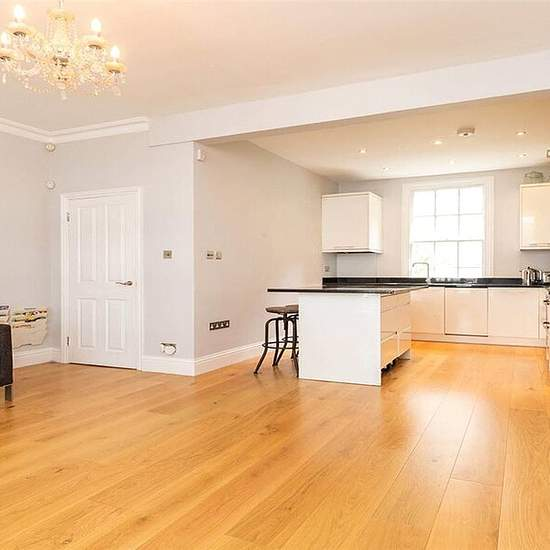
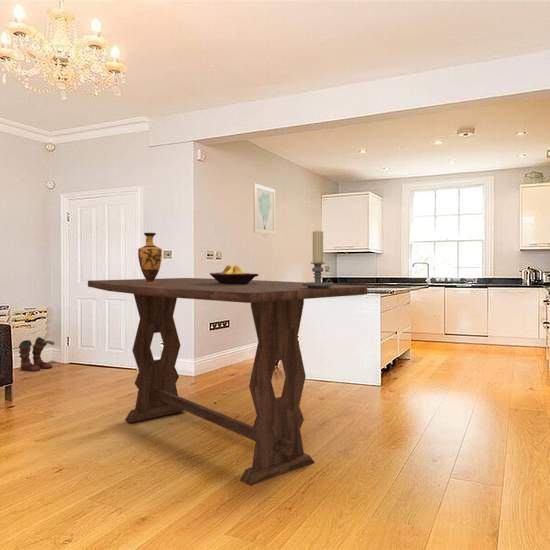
+ candle holder [302,230,334,289]
+ boots [18,336,56,372]
+ dining table [87,277,368,487]
+ fruit bowl [209,264,260,284]
+ wall art [253,182,276,236]
+ vase [137,232,163,284]
